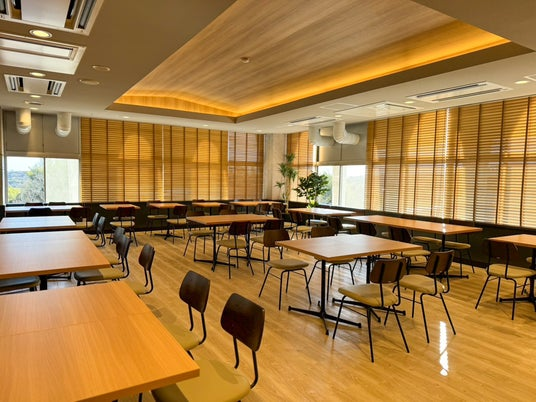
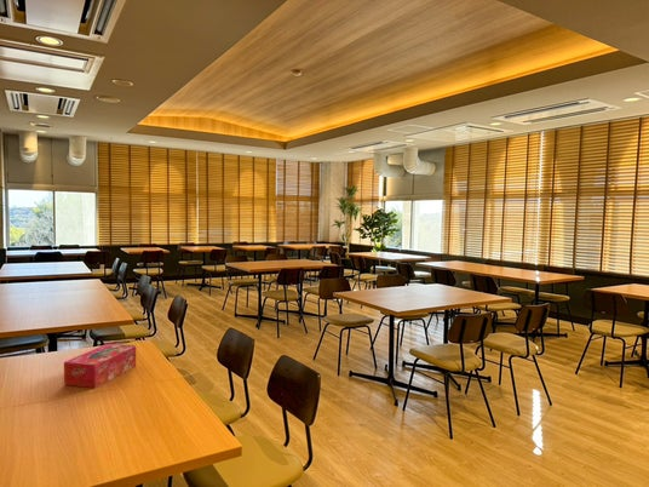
+ tissue box [63,343,137,389]
